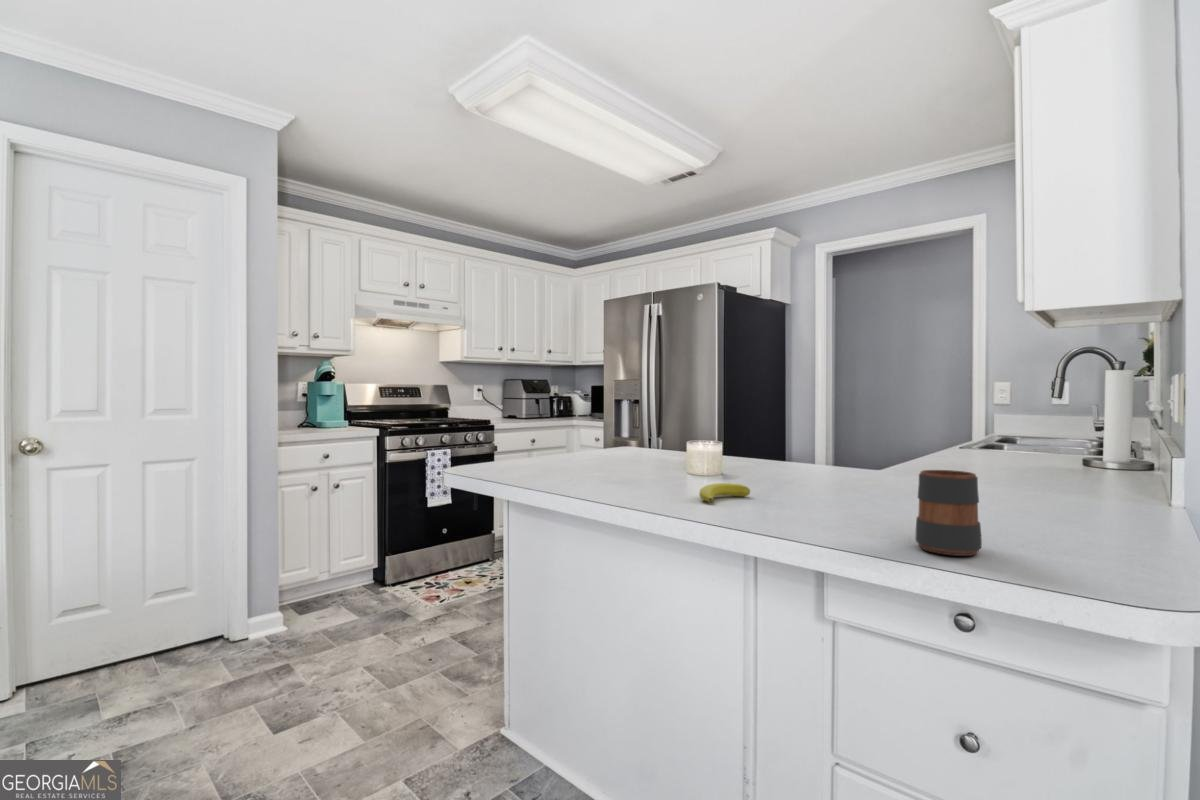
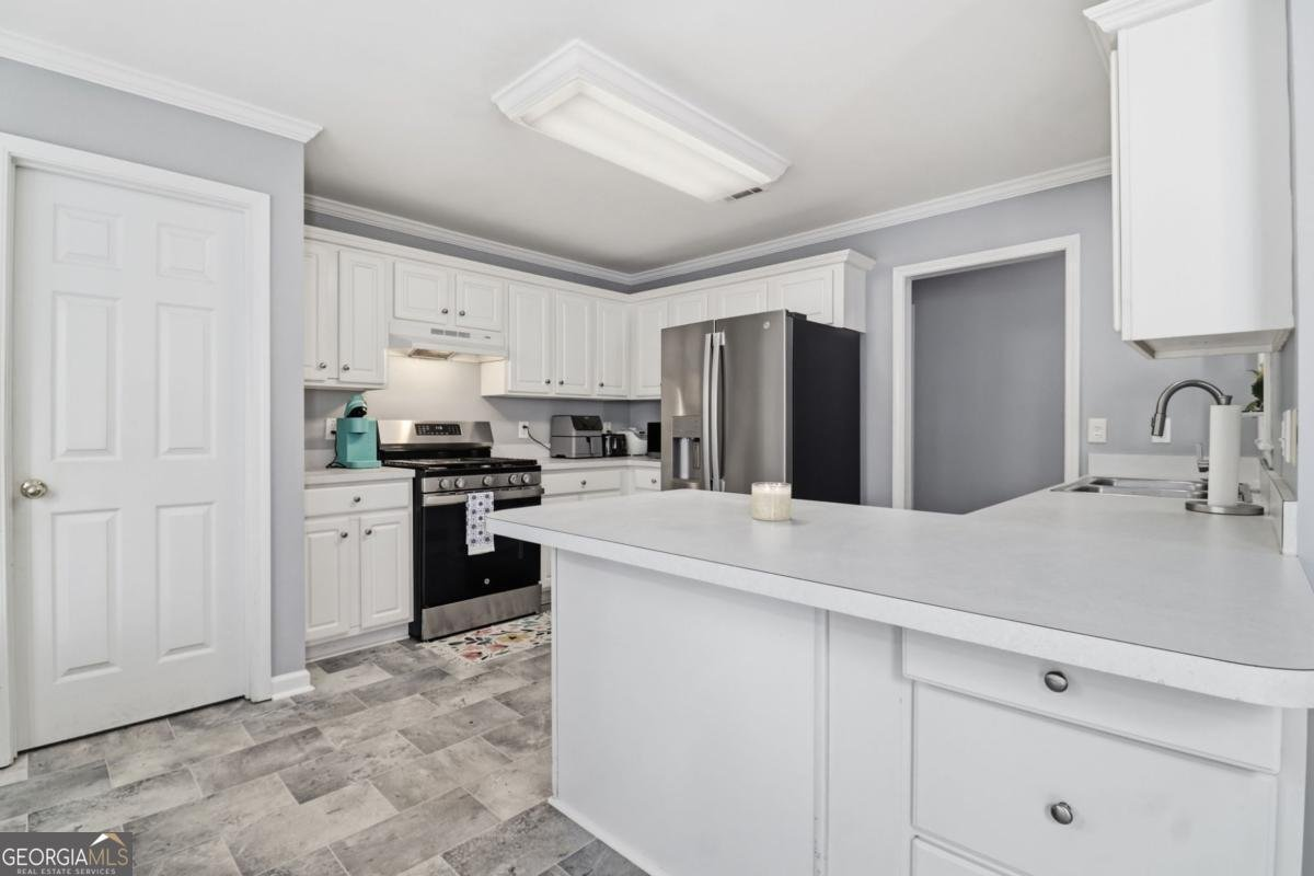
- mug [915,469,983,557]
- banana [698,482,751,504]
